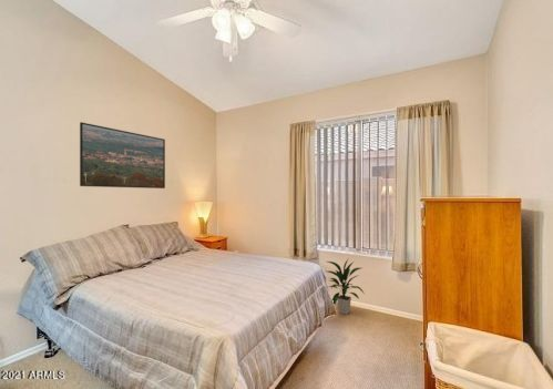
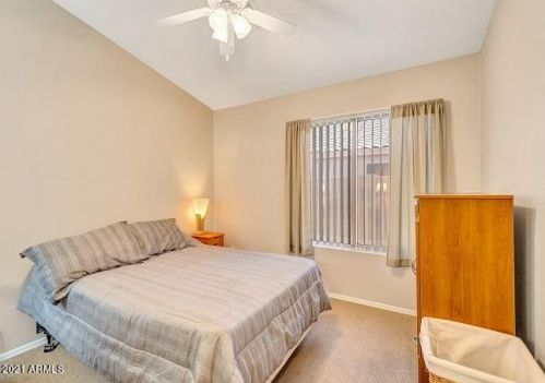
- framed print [79,121,166,190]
- indoor plant [326,258,367,316]
